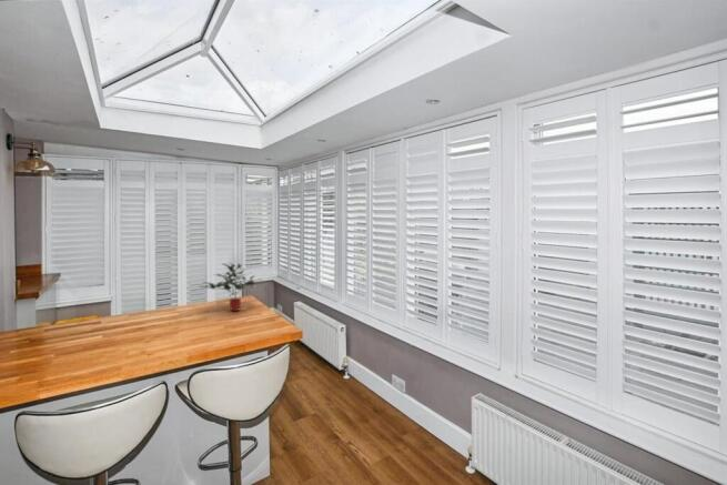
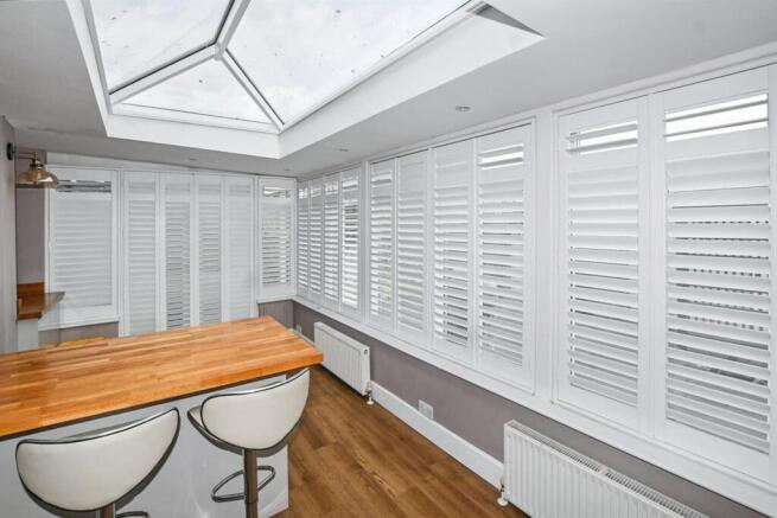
- potted plant [198,262,261,312]
